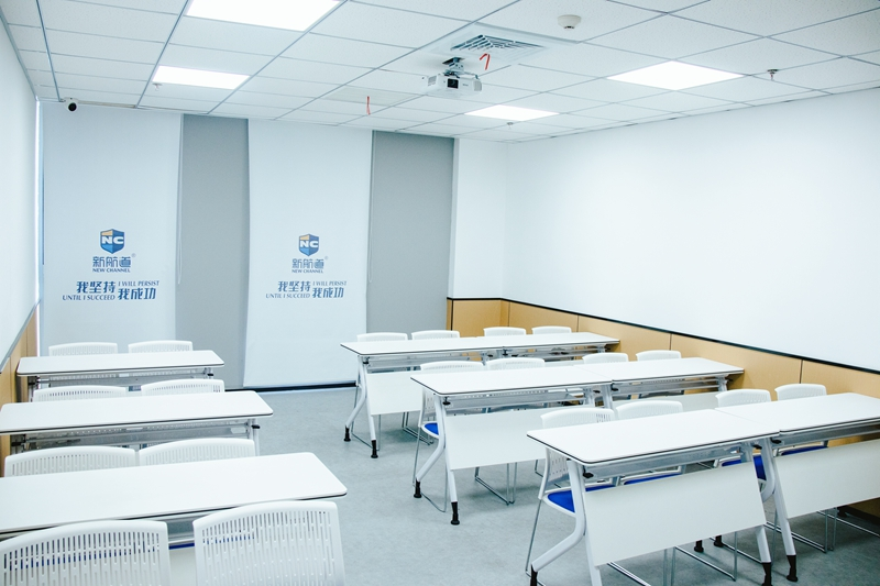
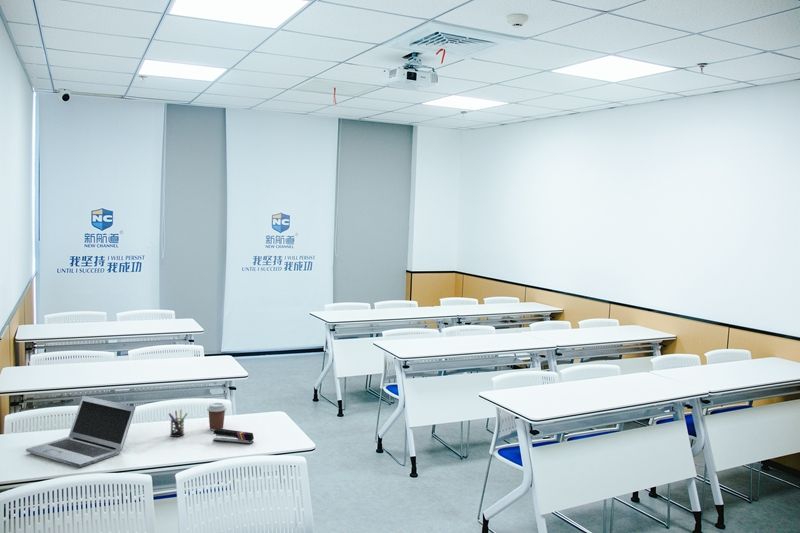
+ coffee cup [206,402,227,431]
+ pen holder [168,408,188,438]
+ stapler [212,428,255,445]
+ laptop [25,395,137,468]
